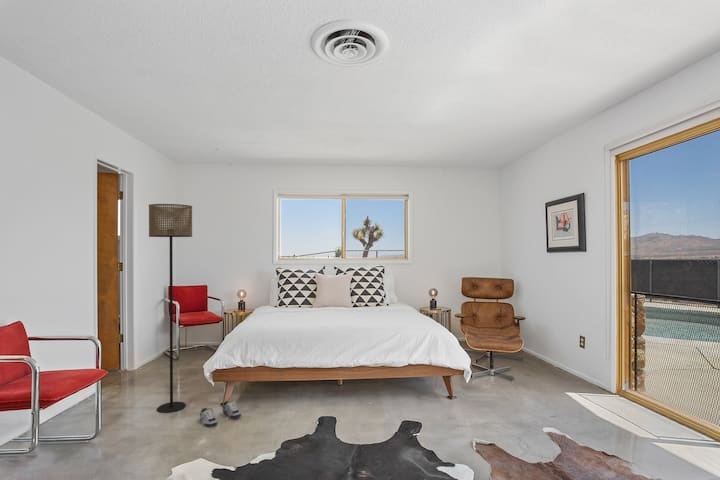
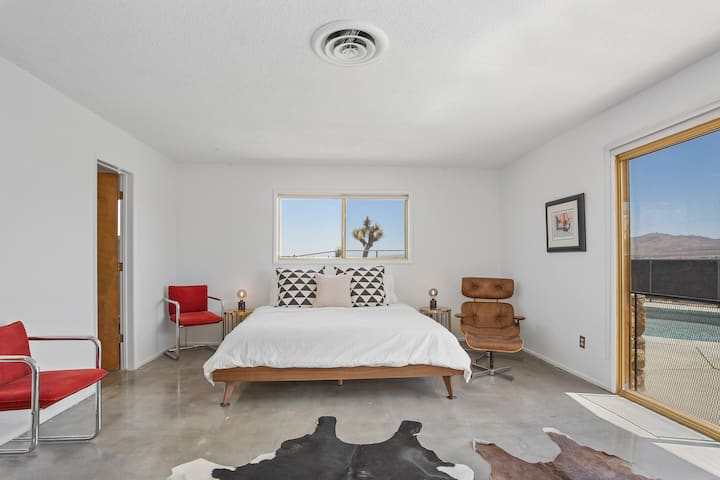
- floor lamp [148,203,193,414]
- shoe [199,400,242,428]
